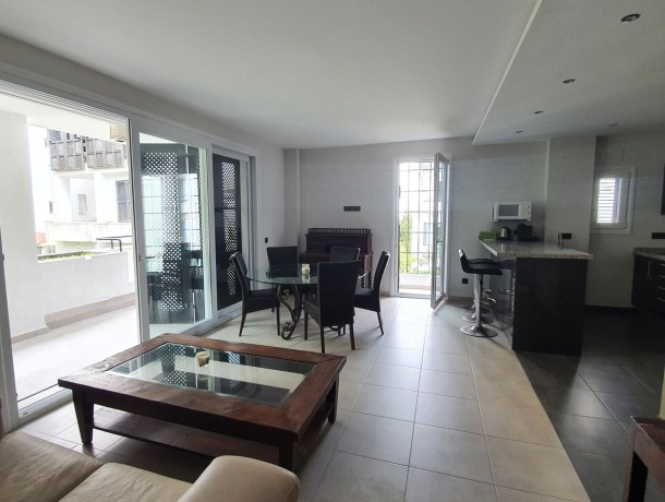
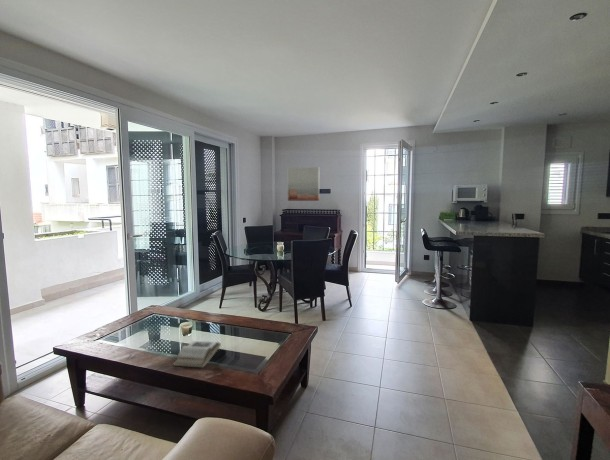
+ book [172,340,222,368]
+ wall art [287,166,320,202]
